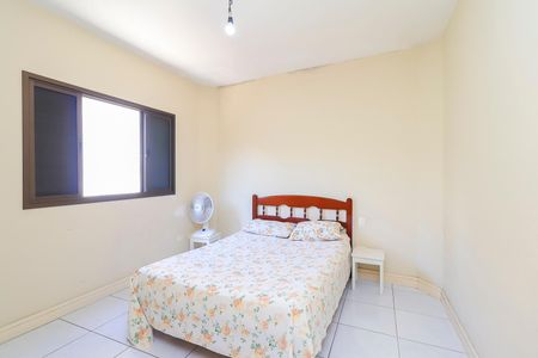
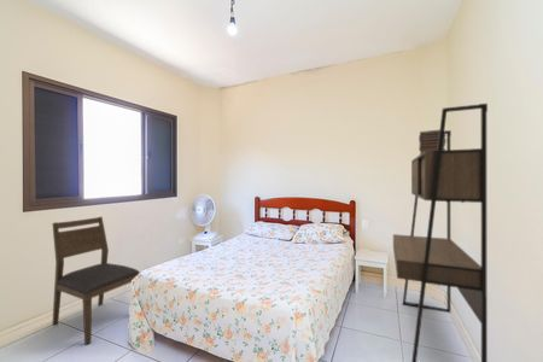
+ book stack [418,129,446,156]
+ chair [51,216,141,345]
+ desk [392,103,489,362]
